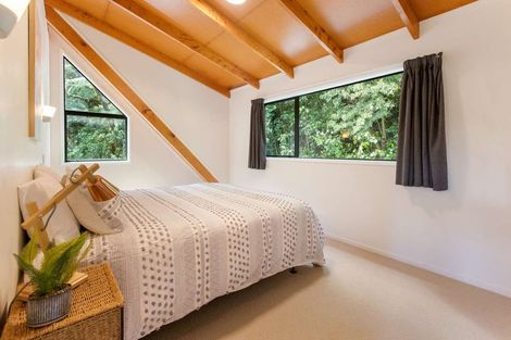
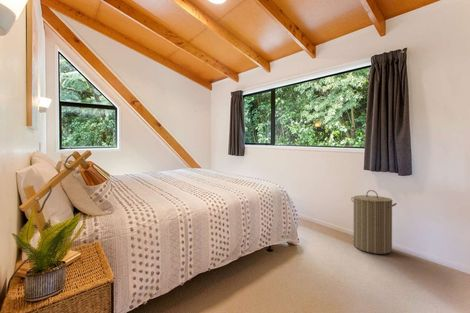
+ laundry hamper [350,189,398,255]
